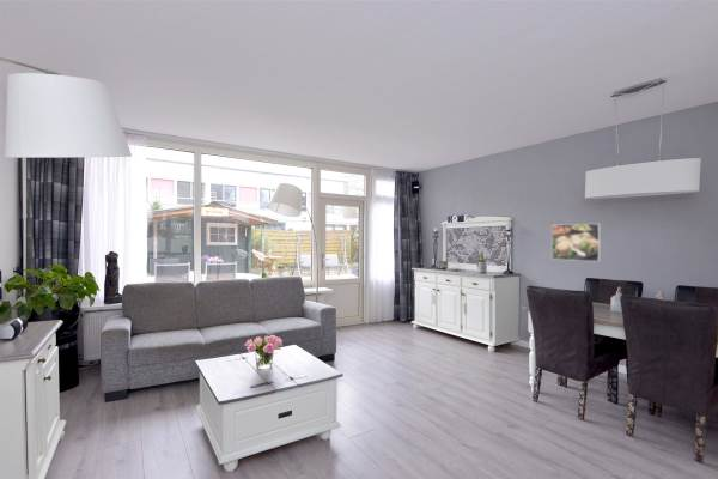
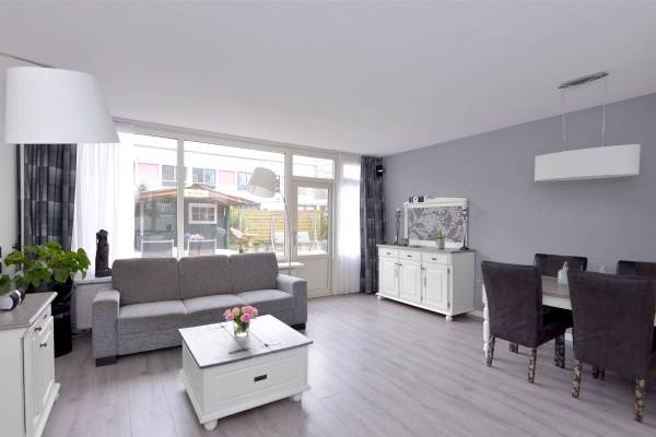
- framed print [550,223,602,262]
